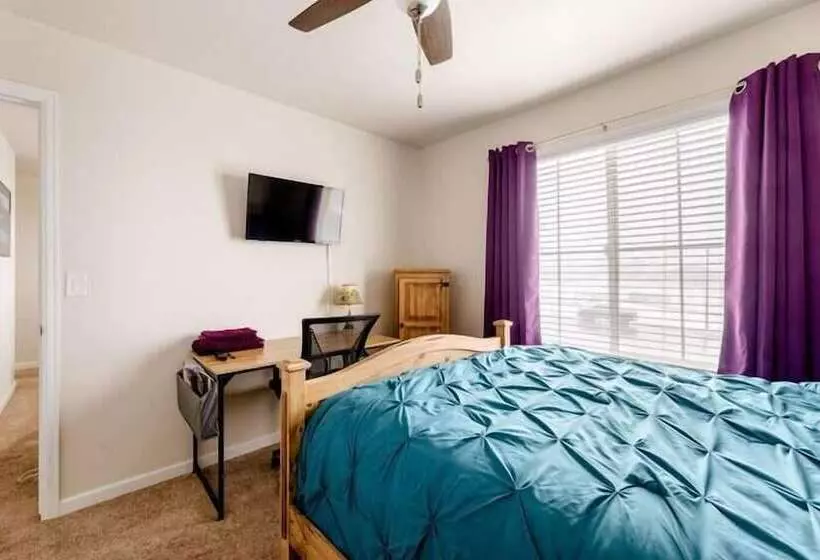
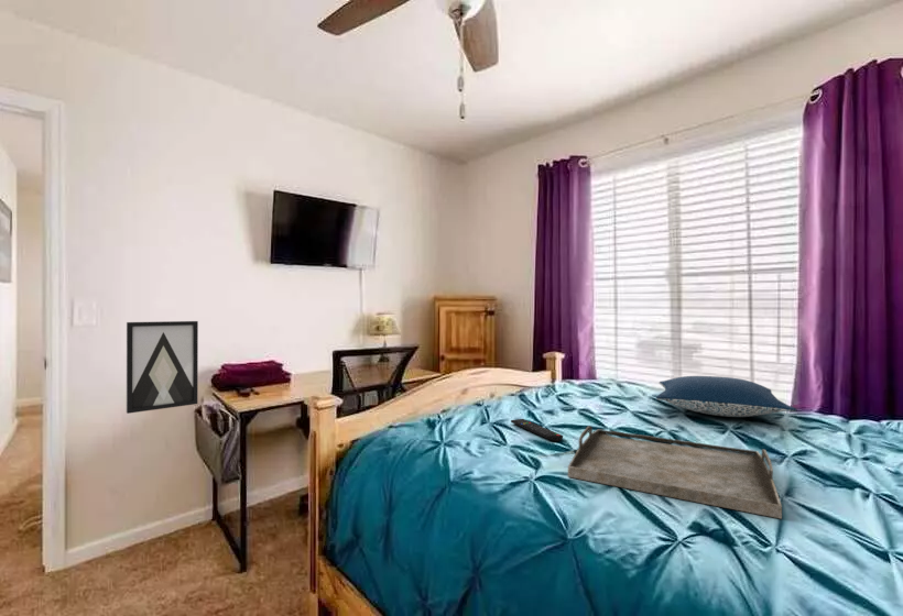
+ remote control [510,418,564,442]
+ serving tray [567,425,783,520]
+ pillow [655,375,797,418]
+ wall art [126,320,199,415]
